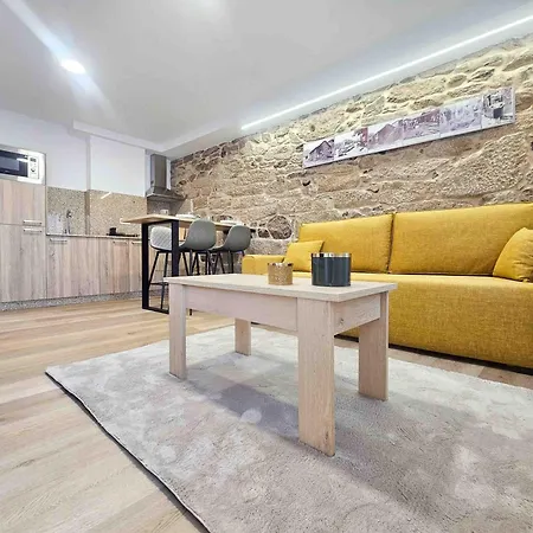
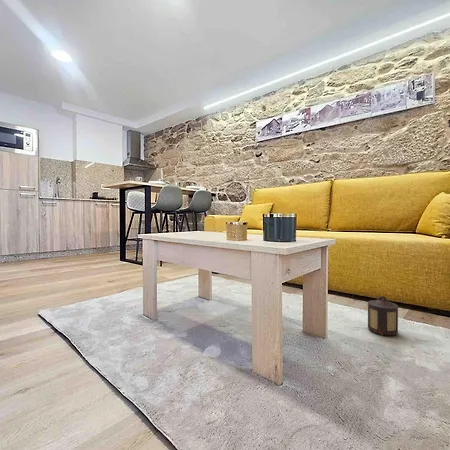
+ lantern [367,295,399,336]
